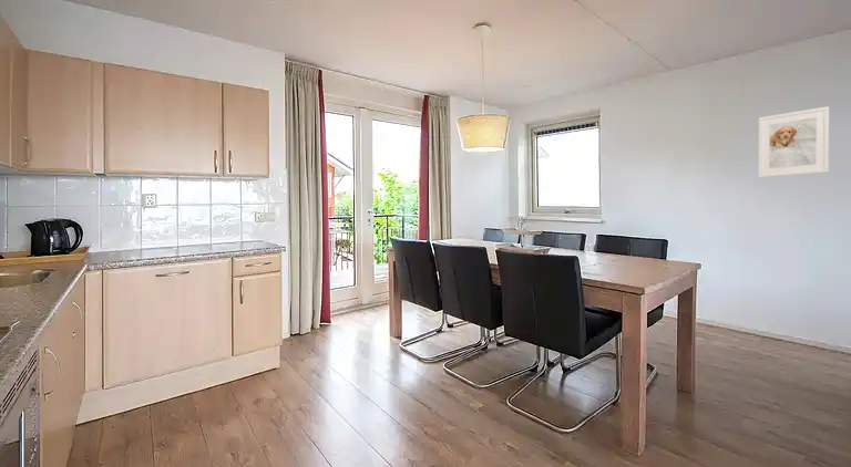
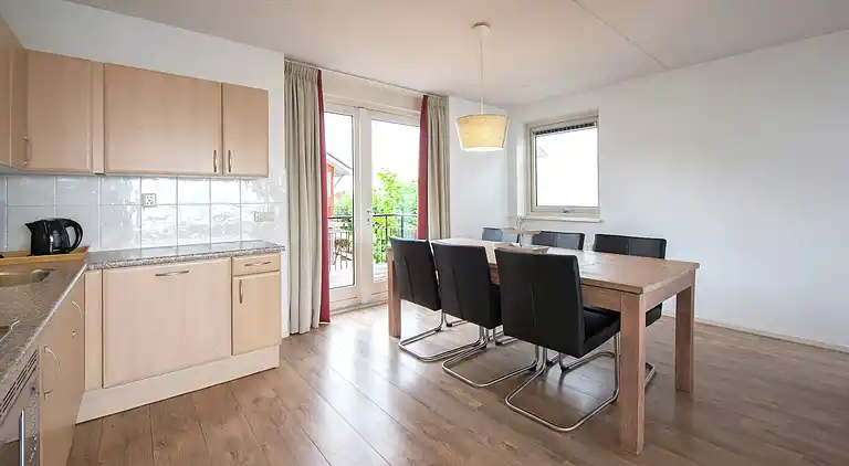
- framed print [758,105,830,179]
